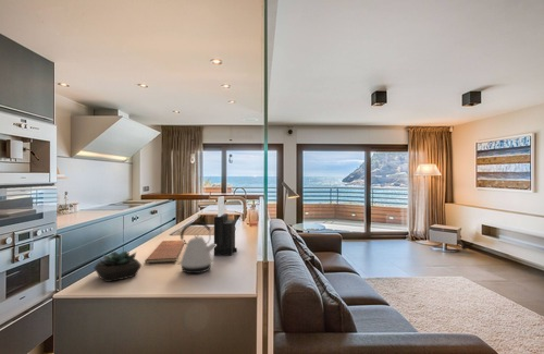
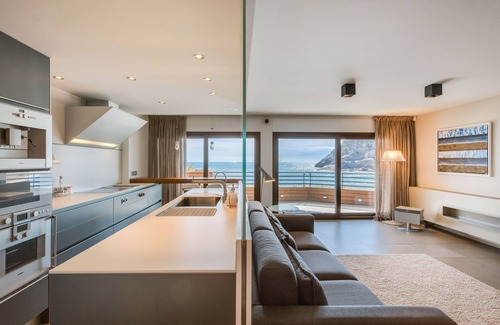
- chopping board [144,239,186,264]
- knife block [213,195,238,257]
- kettle [176,220,217,274]
- succulent plant [94,249,143,283]
